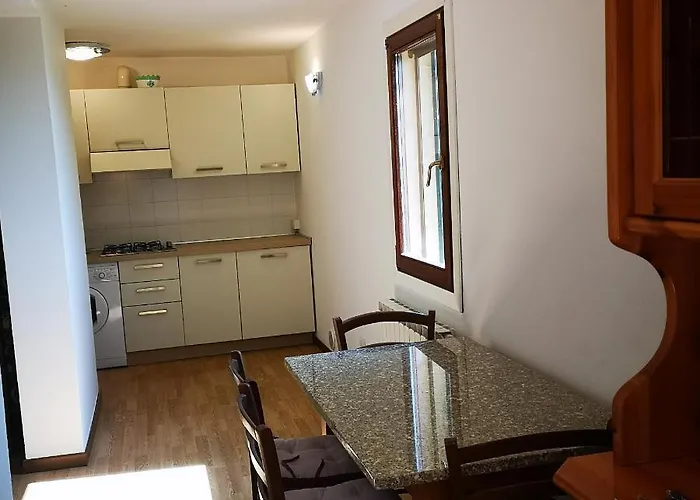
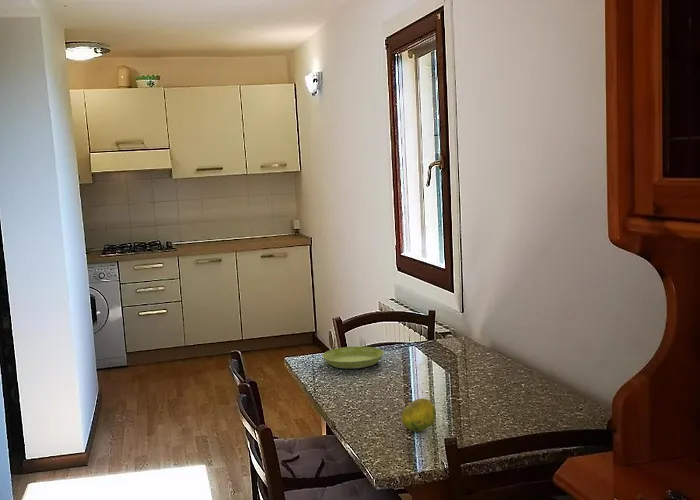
+ saucer [321,346,385,370]
+ fruit [400,398,437,433]
